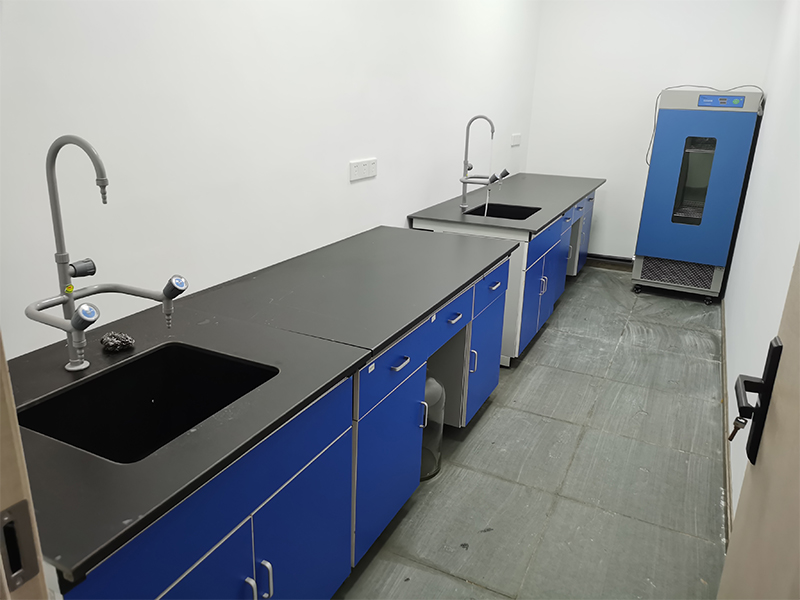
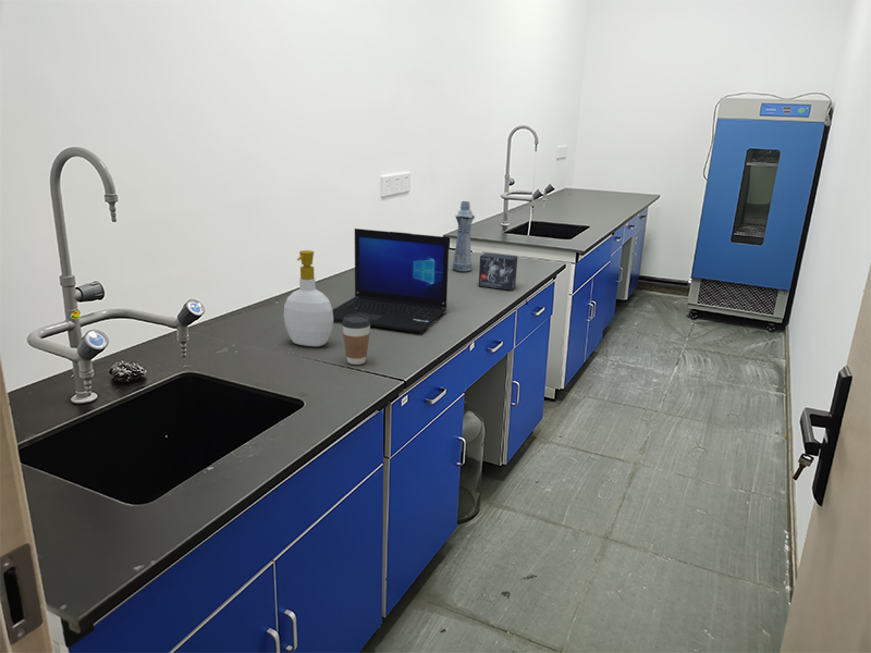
+ small box [478,251,519,292]
+ bottle [451,200,476,272]
+ coffee cup [341,315,371,366]
+ soap bottle [283,249,334,347]
+ laptop [332,227,450,334]
